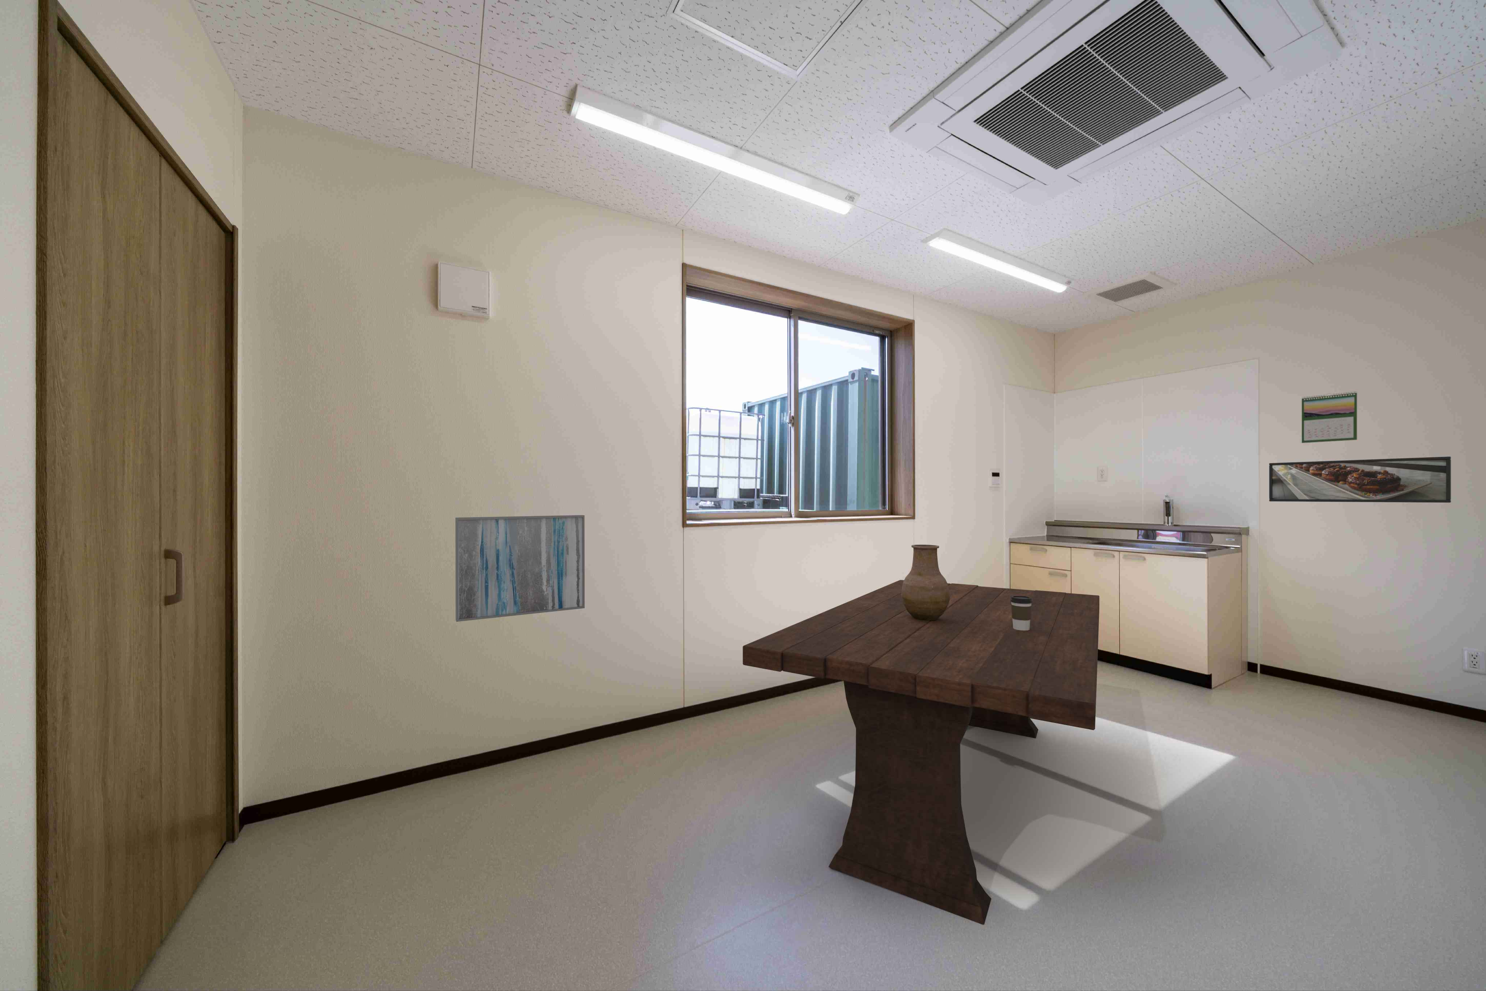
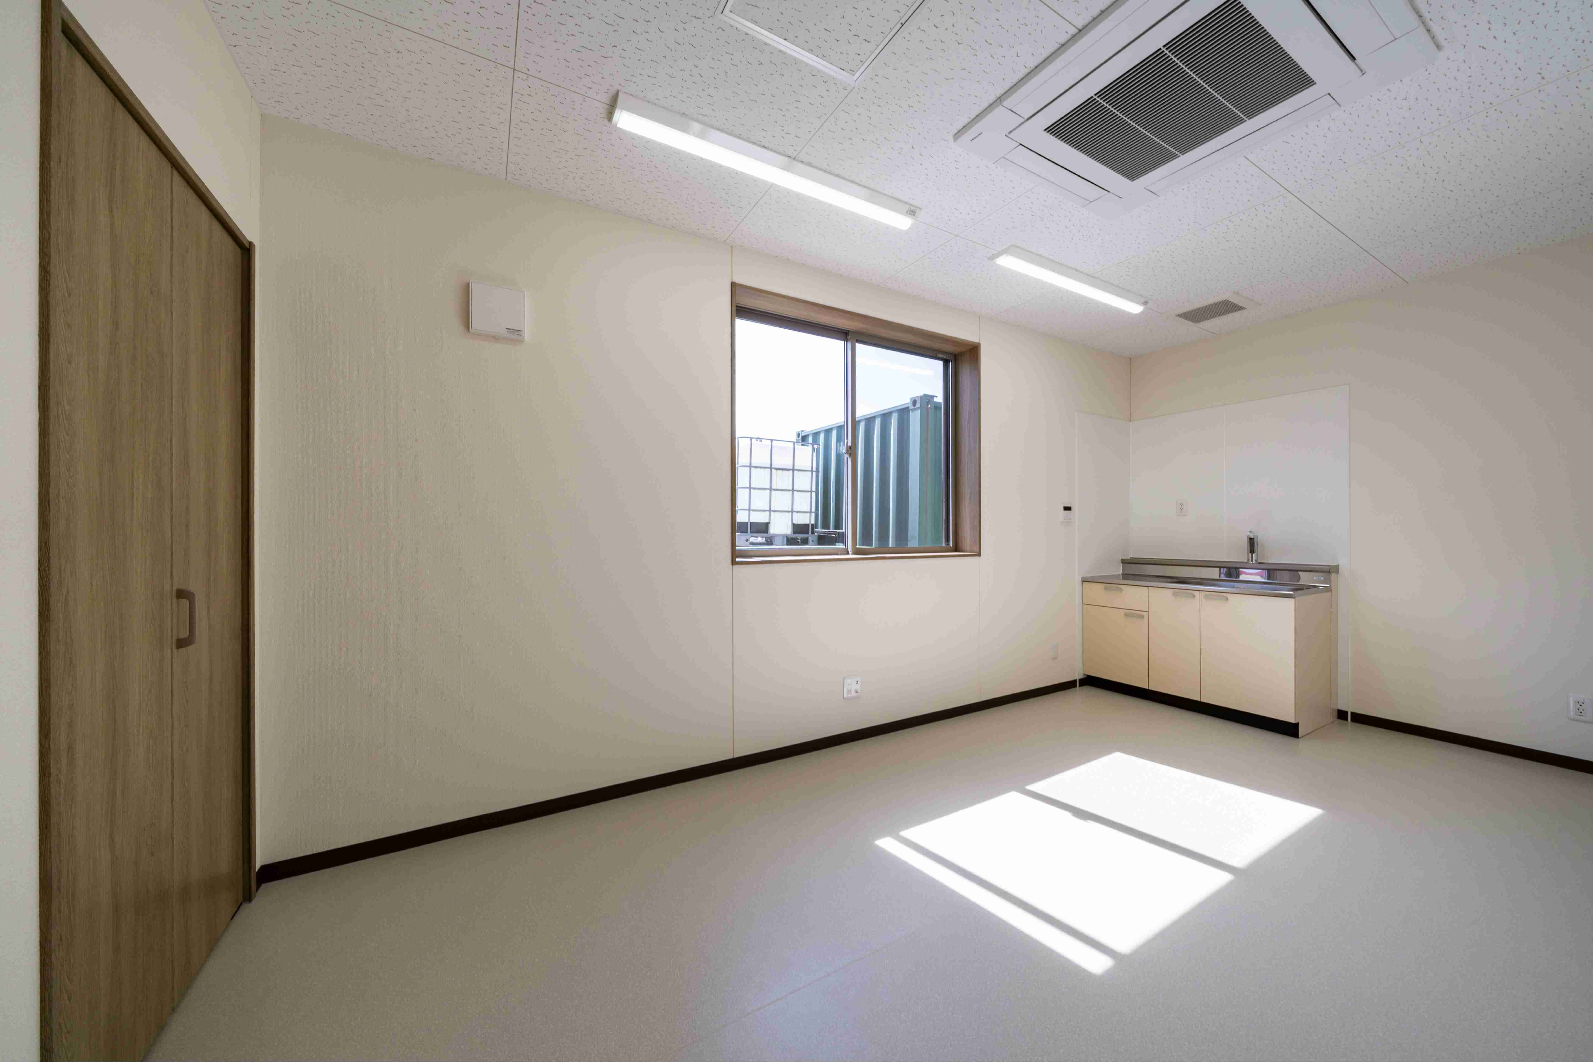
- wall art [454,514,585,622]
- dining table [742,580,1100,925]
- vase [901,544,950,620]
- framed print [1268,456,1452,503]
- calendar [1301,392,1358,444]
- coffee cup [1011,596,1033,630]
